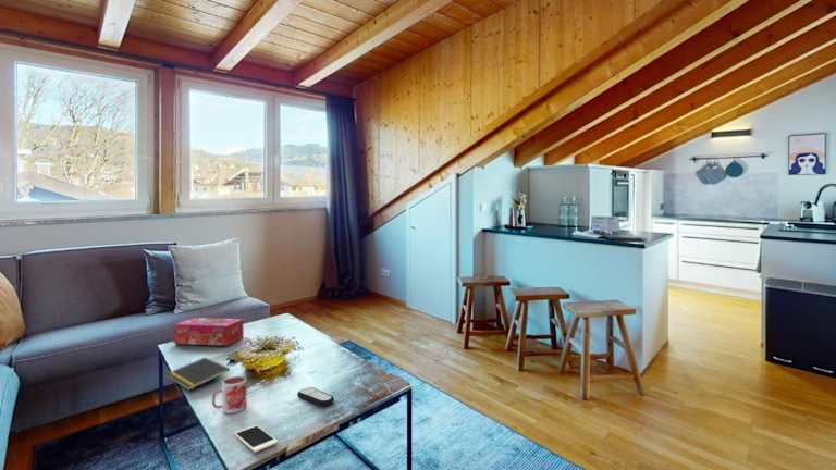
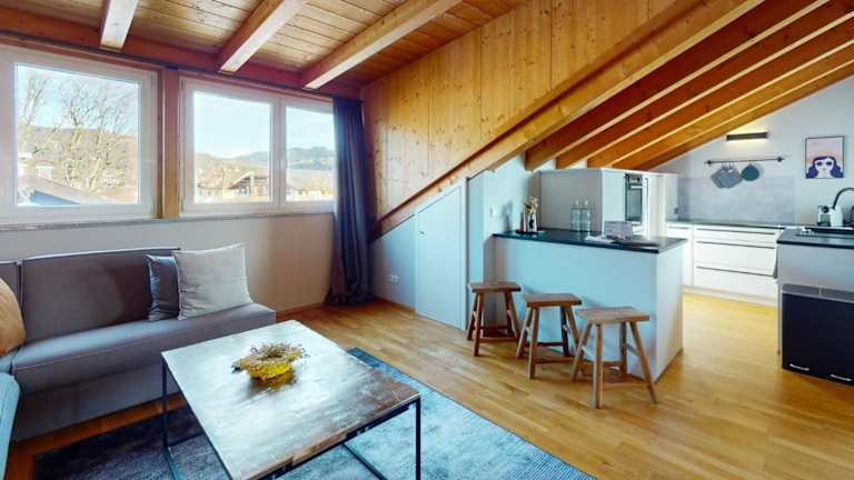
- tissue box [173,317,245,347]
- remote control [296,386,335,407]
- mug [211,375,248,415]
- notepad [165,356,231,392]
- cell phone [232,424,279,454]
